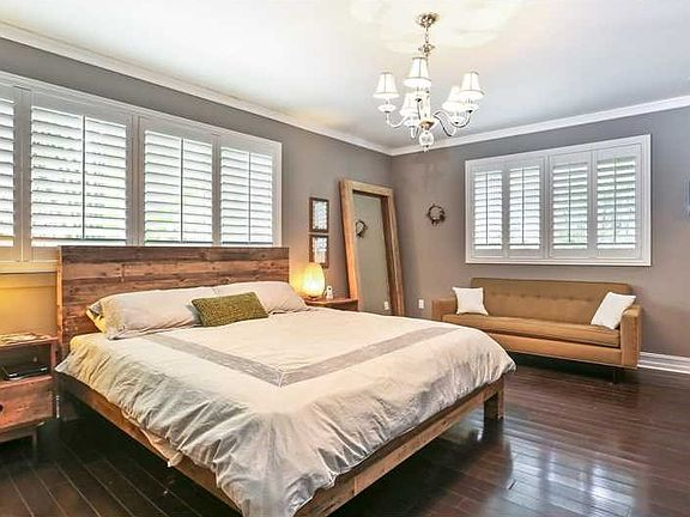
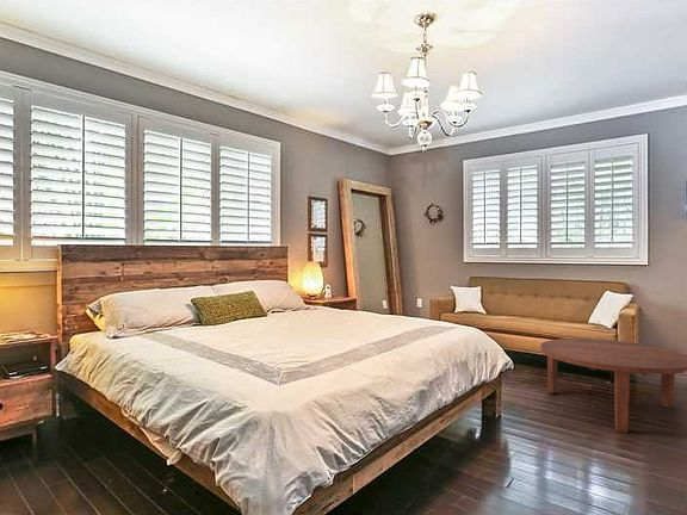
+ coffee table [539,337,687,434]
